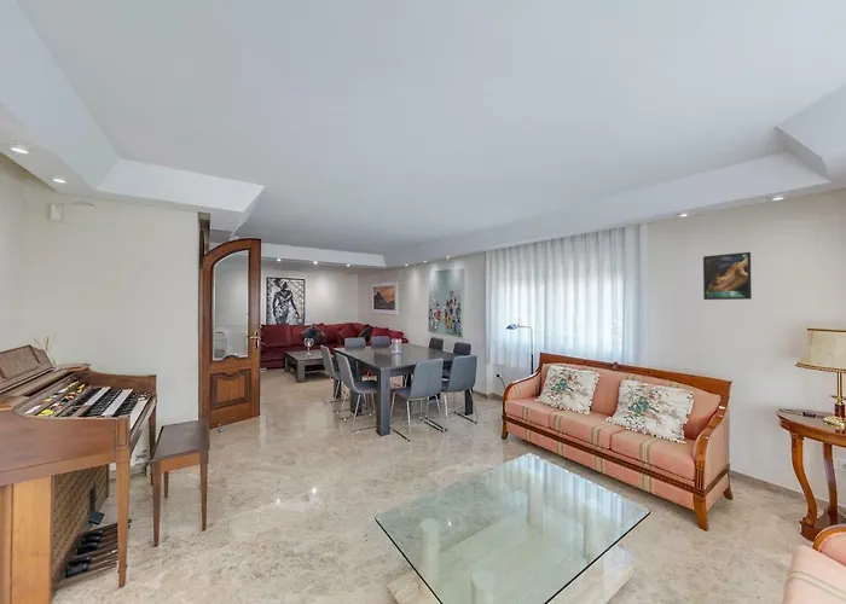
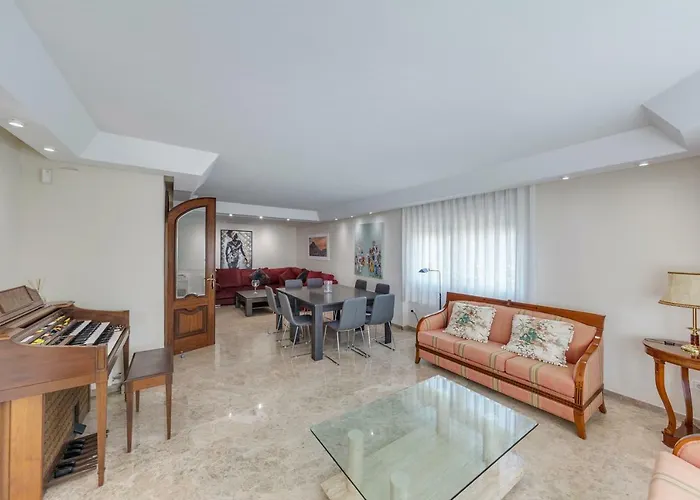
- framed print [702,251,753,301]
